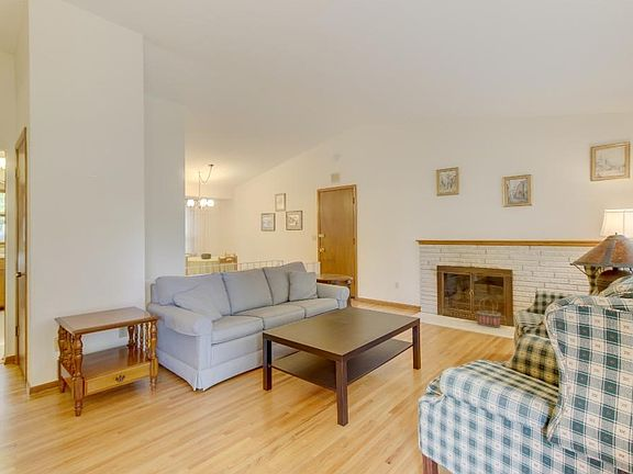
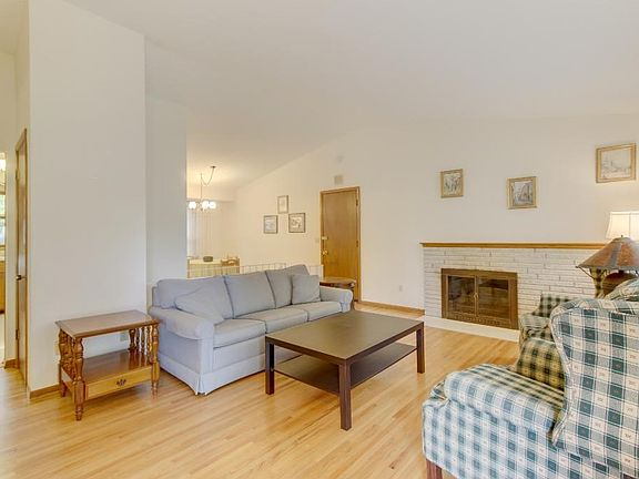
- basket [476,295,502,328]
